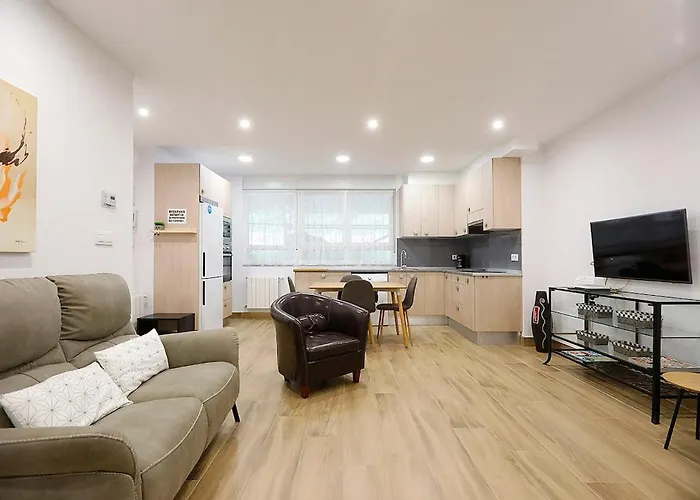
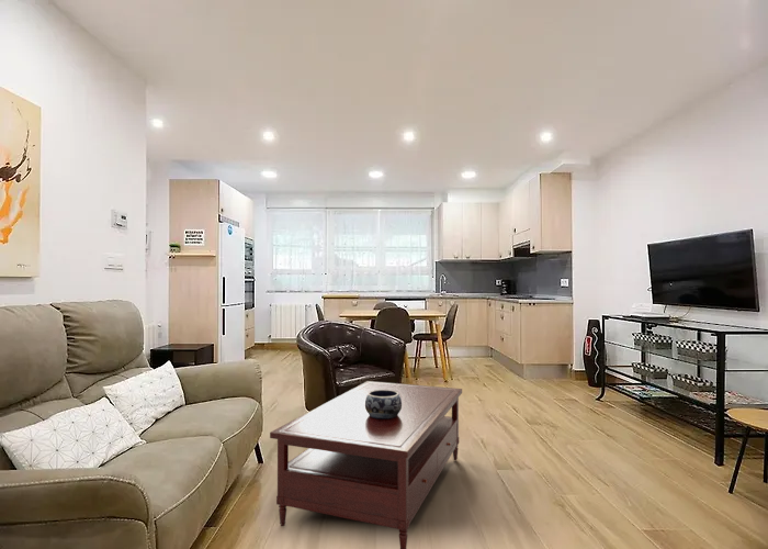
+ decorative bowl [365,390,402,419]
+ coffee table [269,380,463,549]
